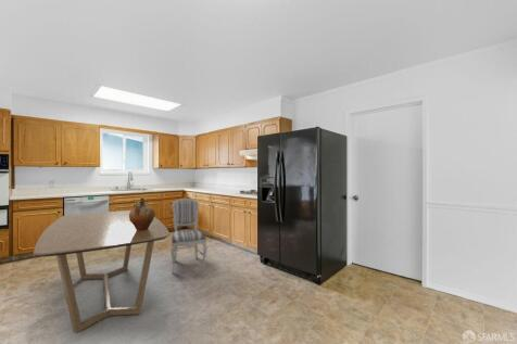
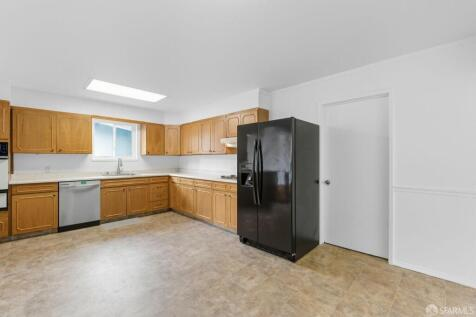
- ceramic jug [129,196,156,230]
- dining table [33,209,172,334]
- dining chair [169,198,209,275]
